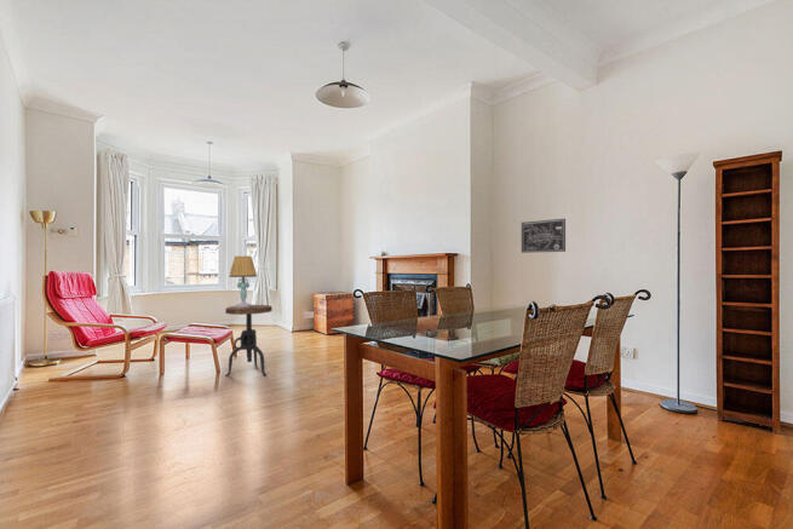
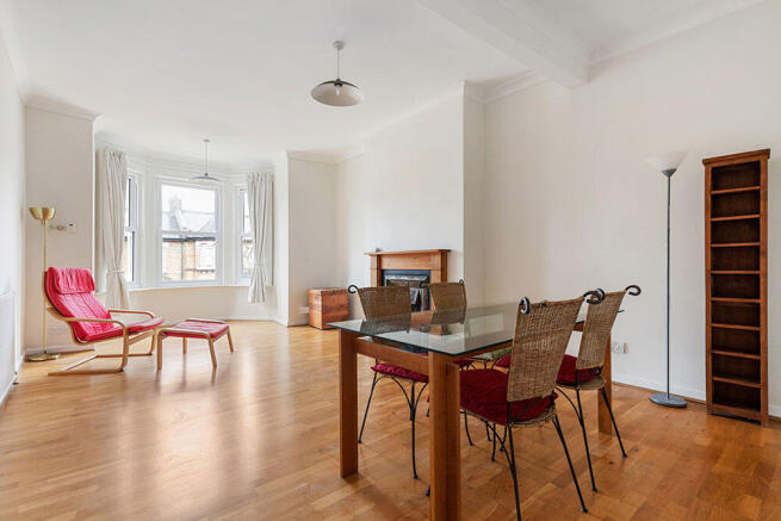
- table lamp [228,255,258,307]
- wall art [521,218,567,254]
- side table [224,304,274,378]
